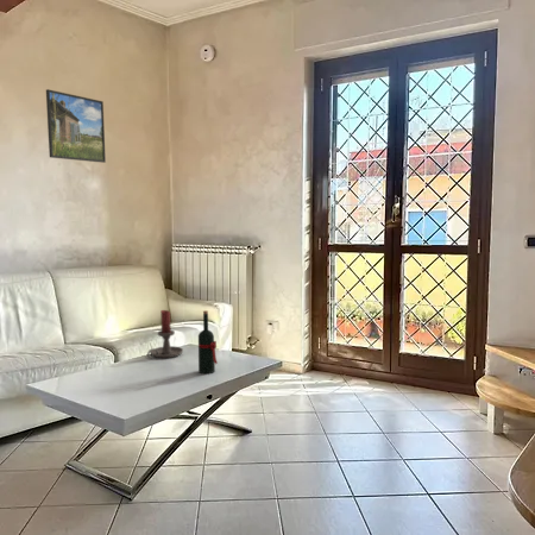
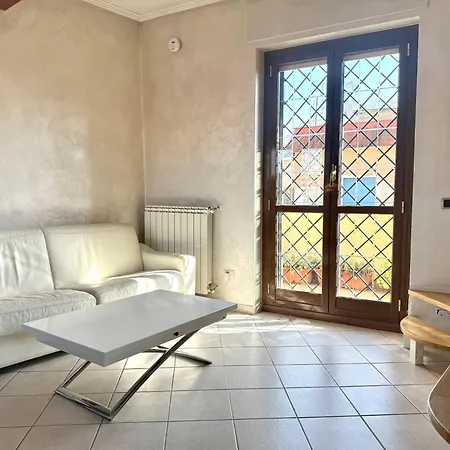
- candle holder [146,309,184,359]
- wine bottle [197,309,219,374]
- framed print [45,88,107,164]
